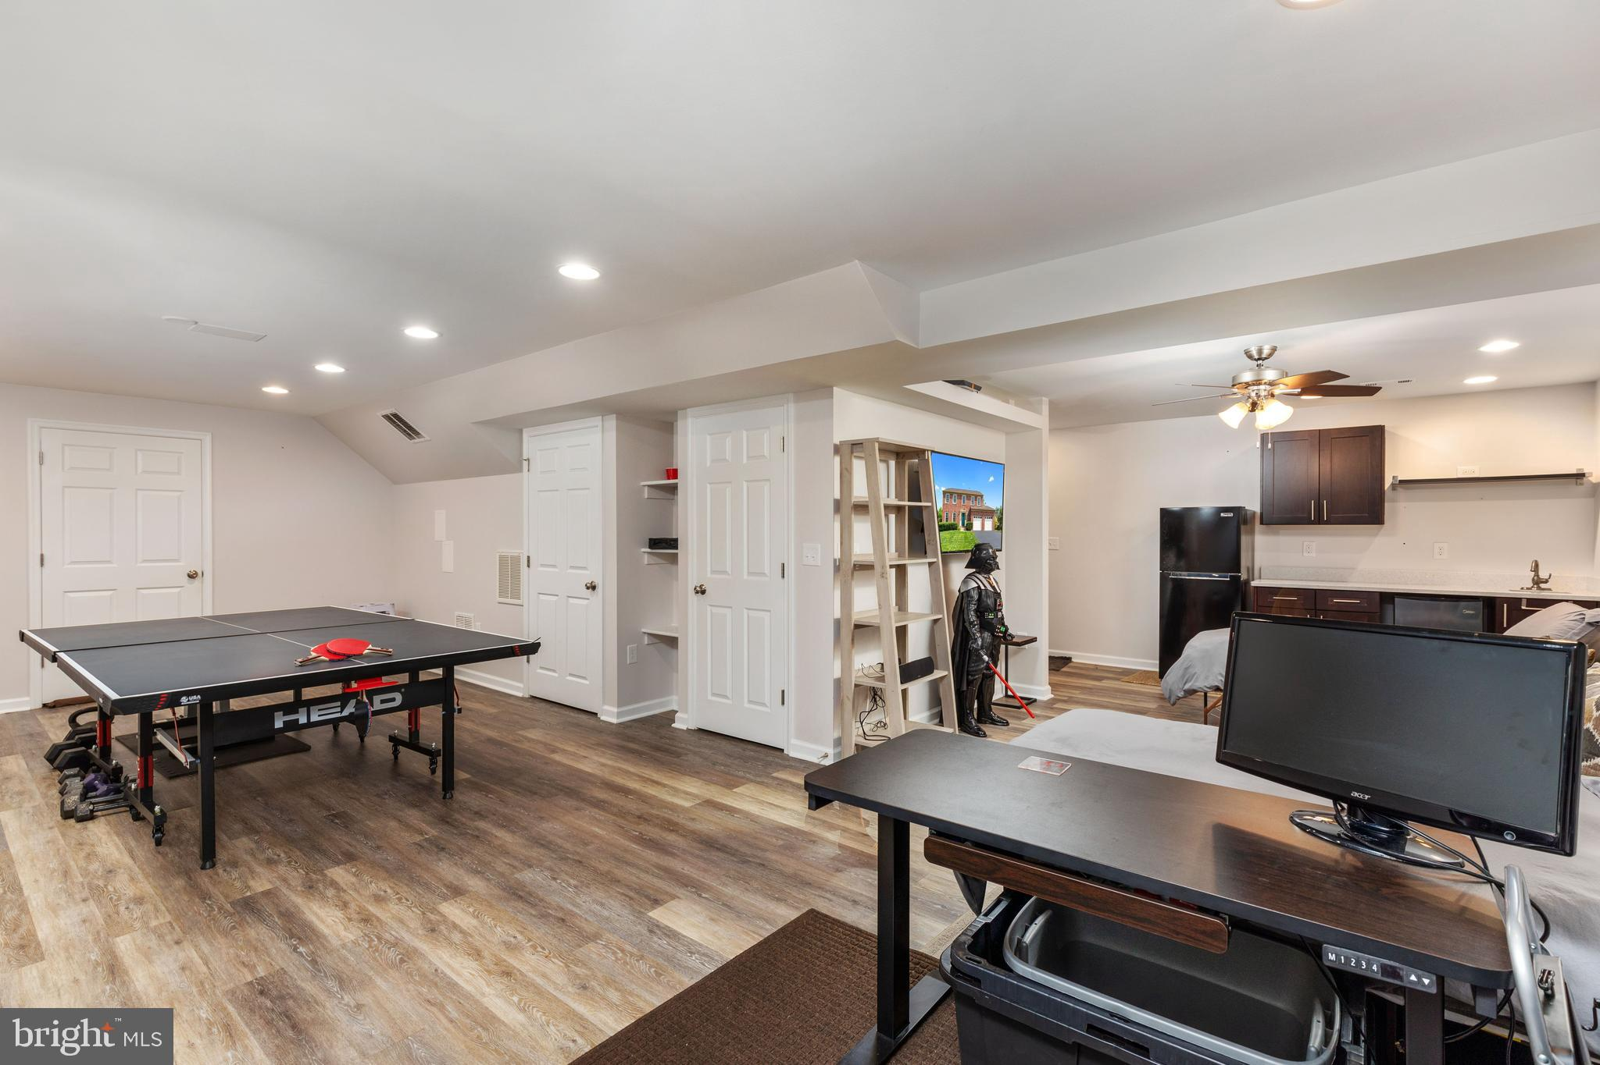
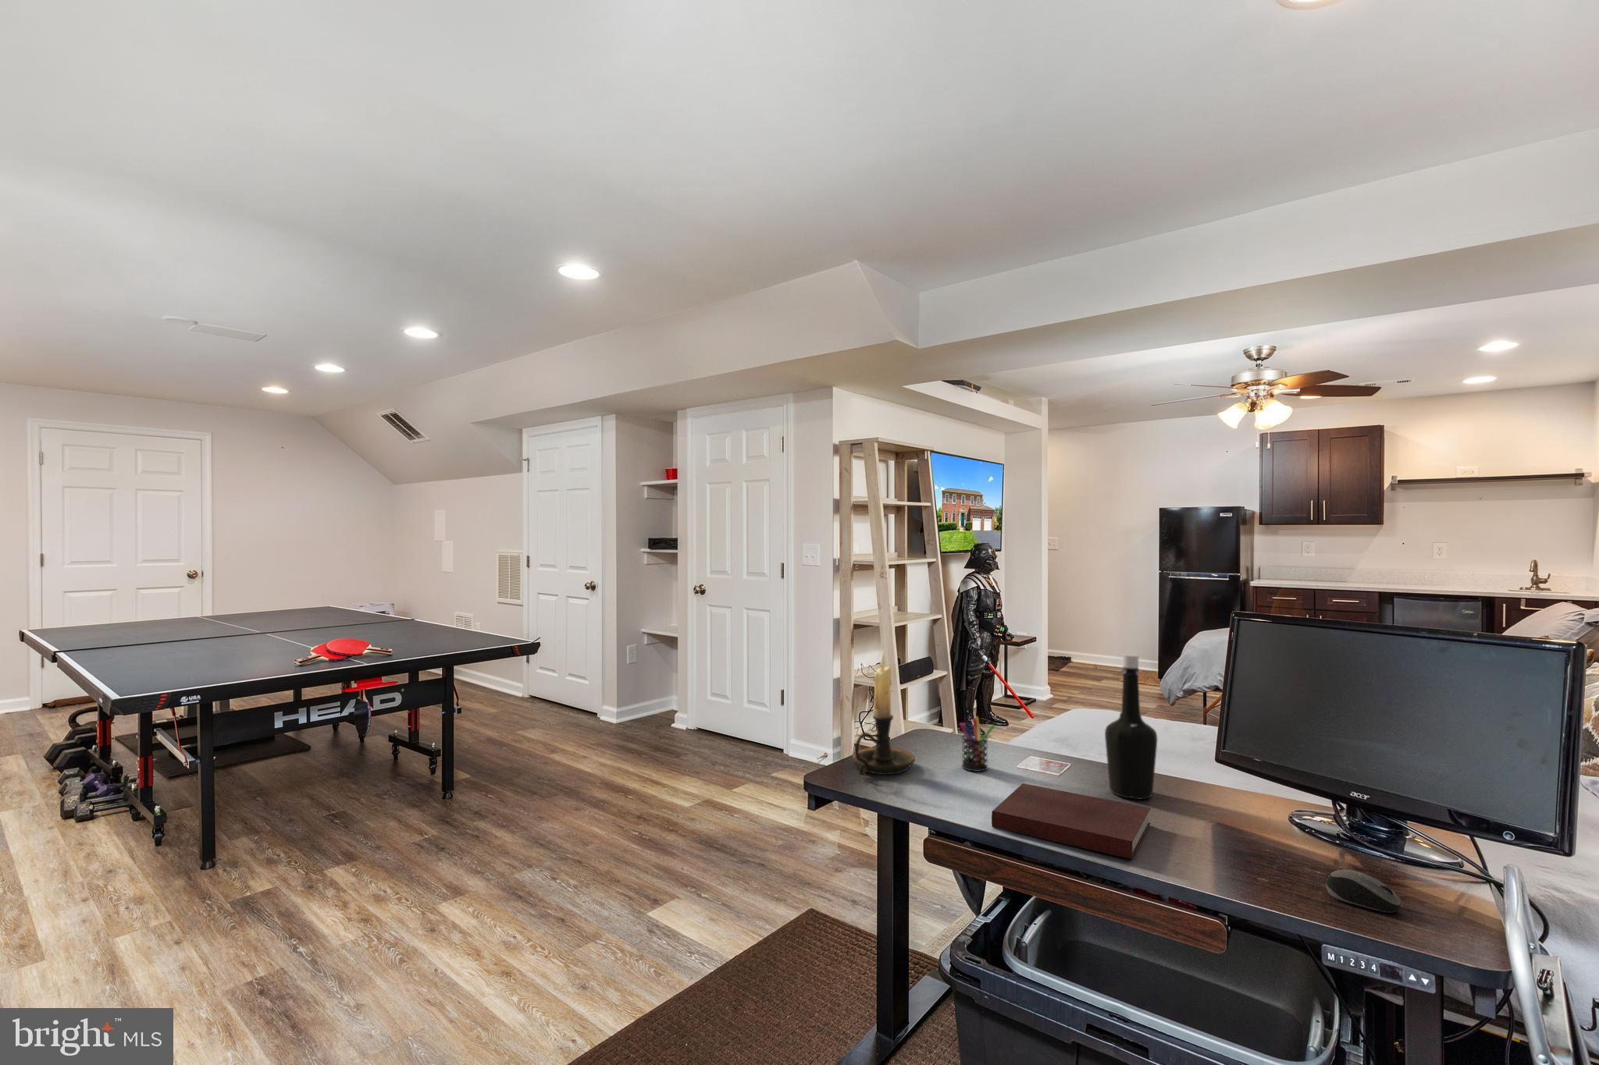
+ candle holder [851,649,915,776]
+ notebook [990,782,1152,859]
+ pen holder [958,716,995,773]
+ bottle [1104,653,1159,800]
+ computer mouse [1326,869,1403,914]
